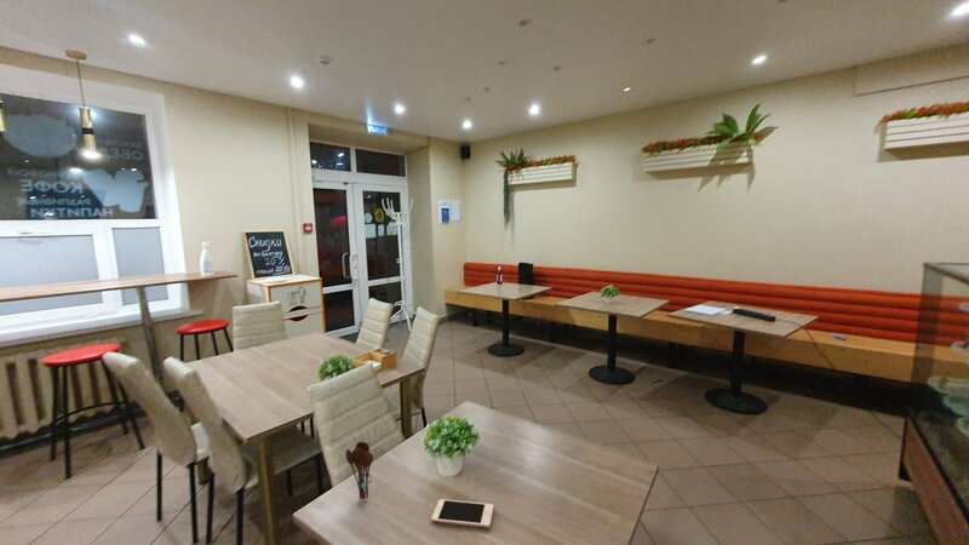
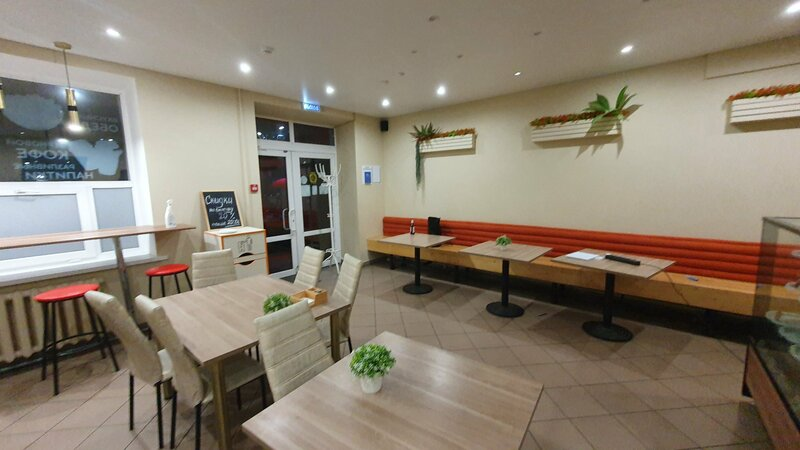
- utensil holder [345,440,374,501]
- cell phone [430,498,494,529]
